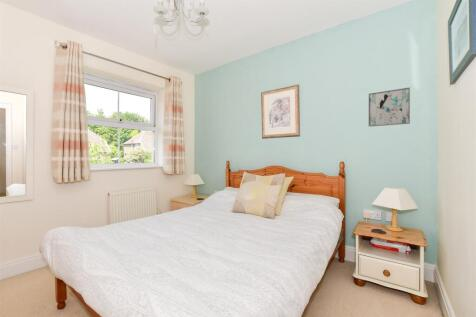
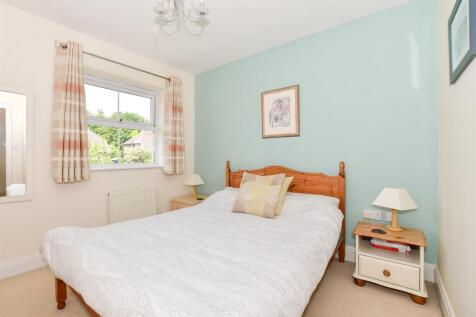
- wall art [368,87,411,128]
